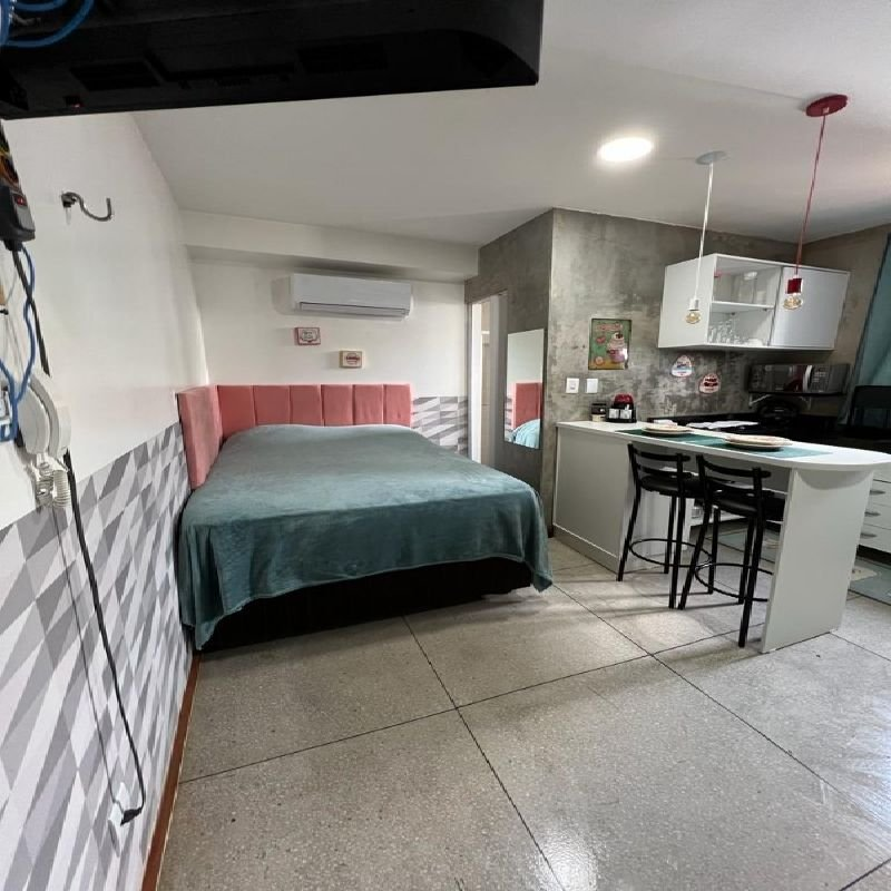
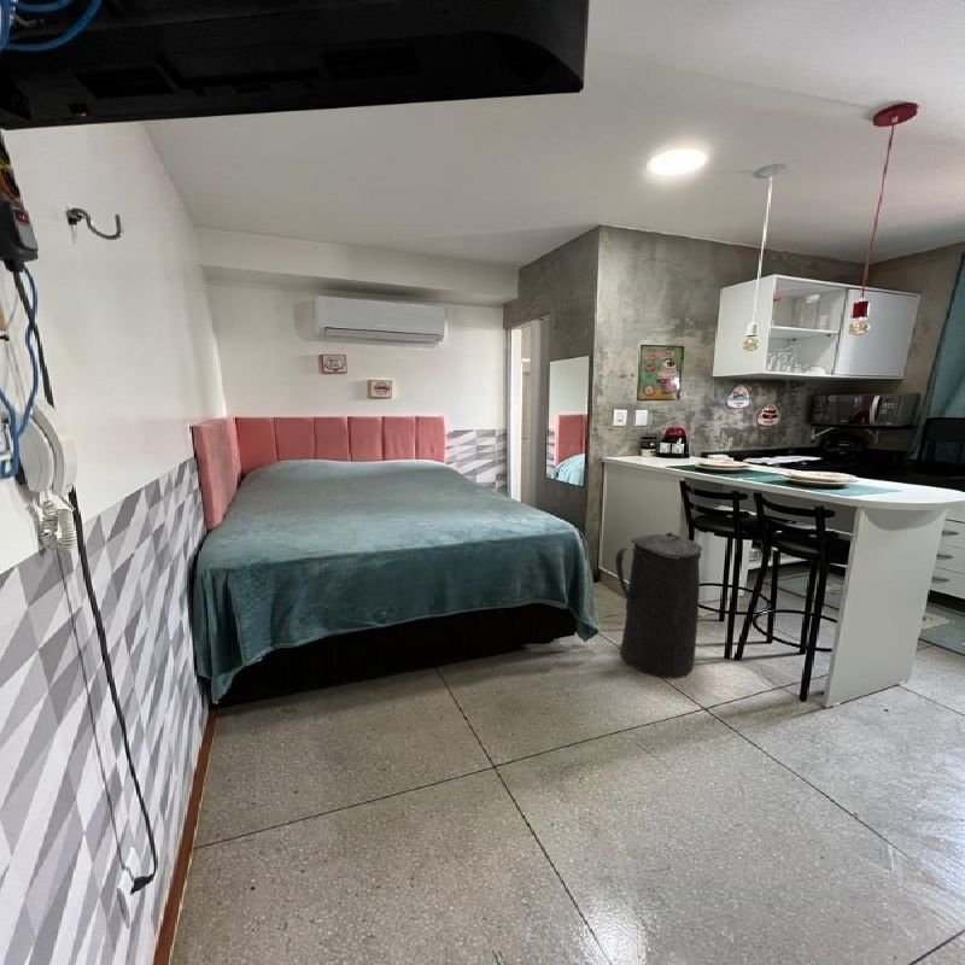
+ trash can [614,531,703,679]
